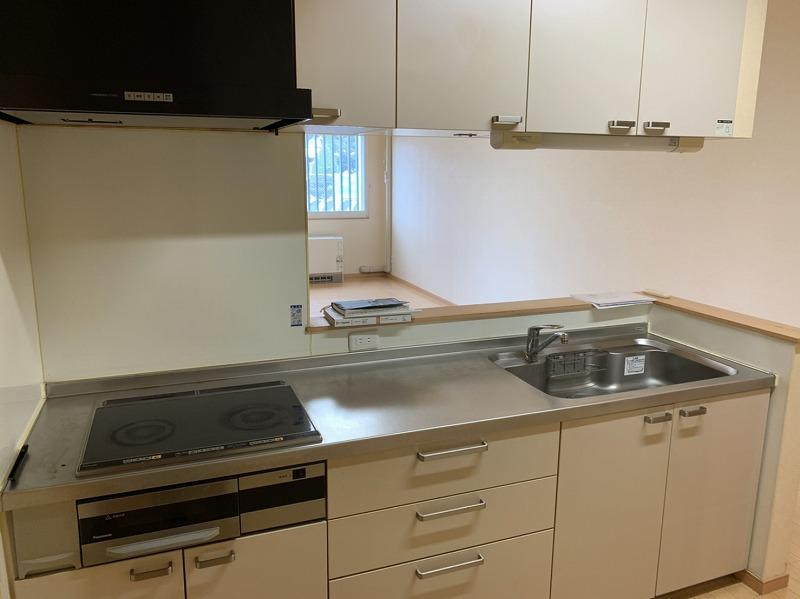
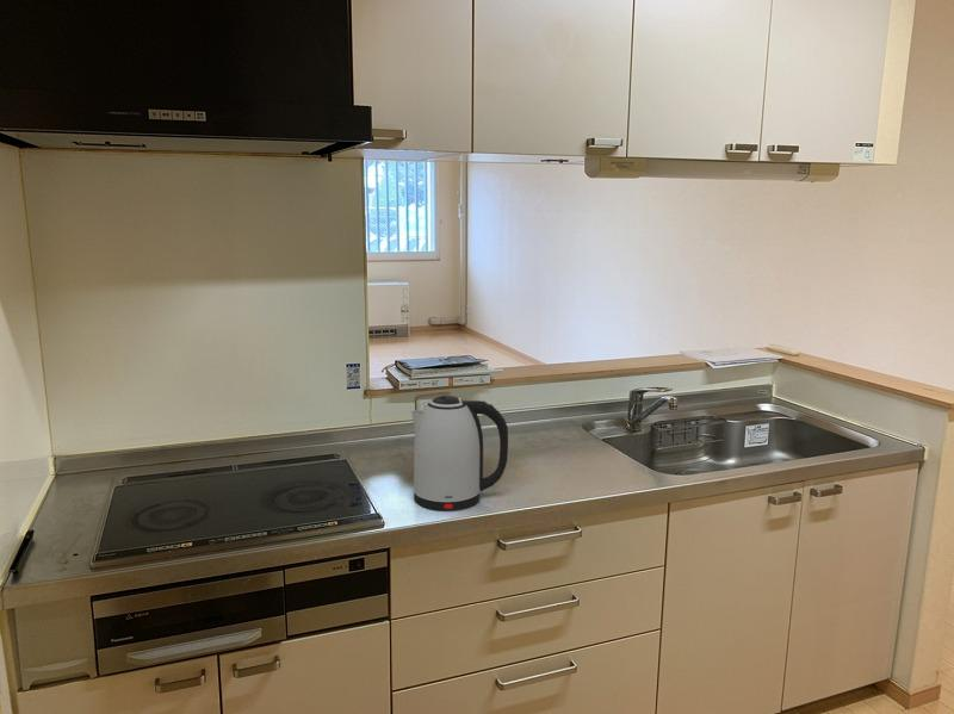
+ kettle [410,395,509,511]
